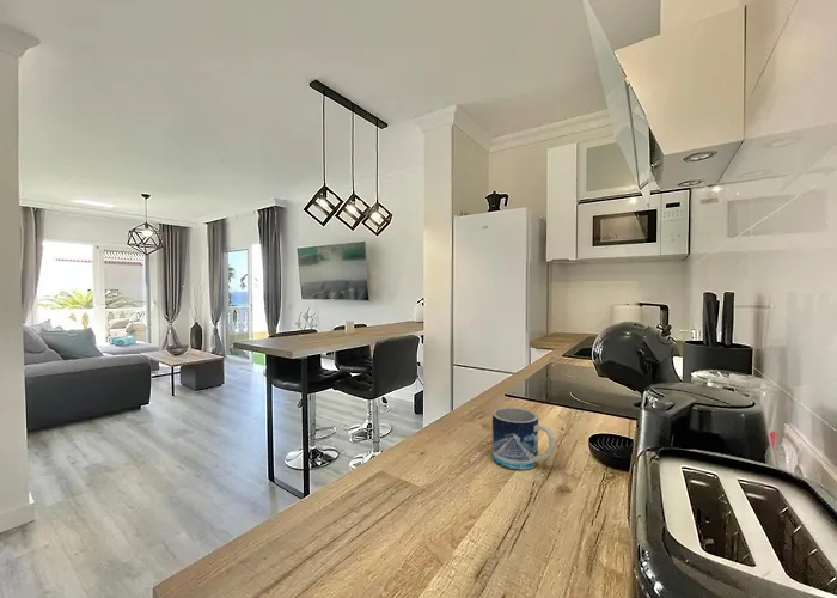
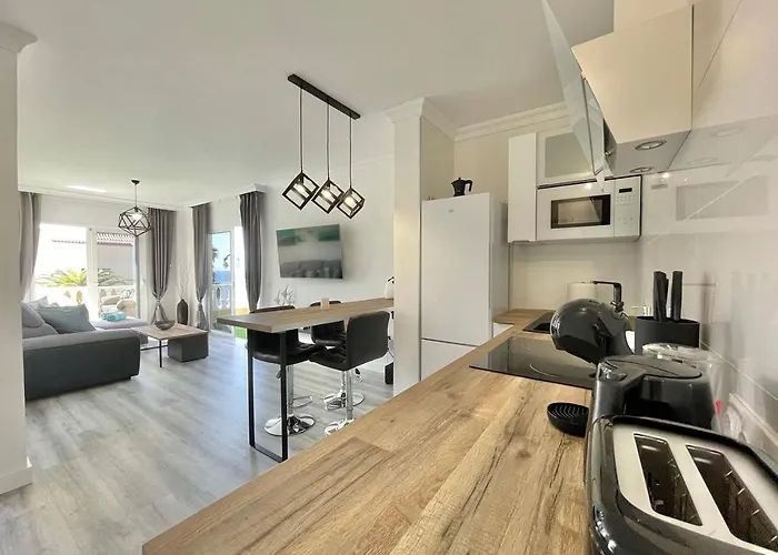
- mug [491,407,557,471]
